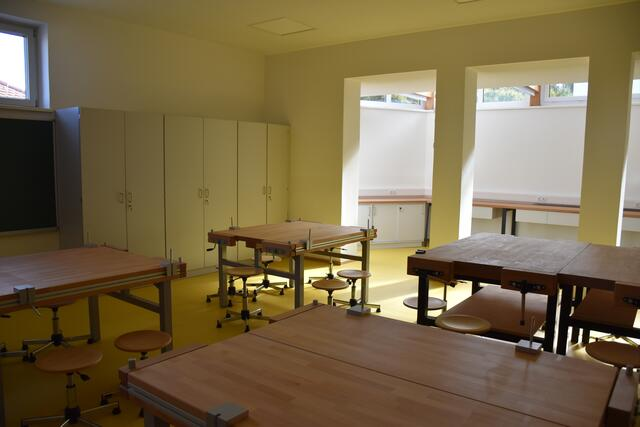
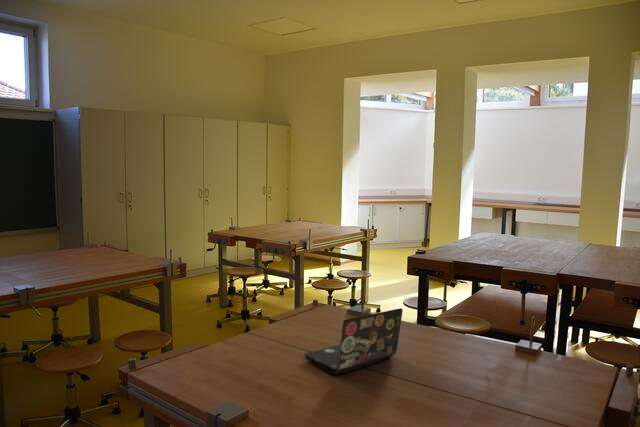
+ laptop [303,307,404,375]
